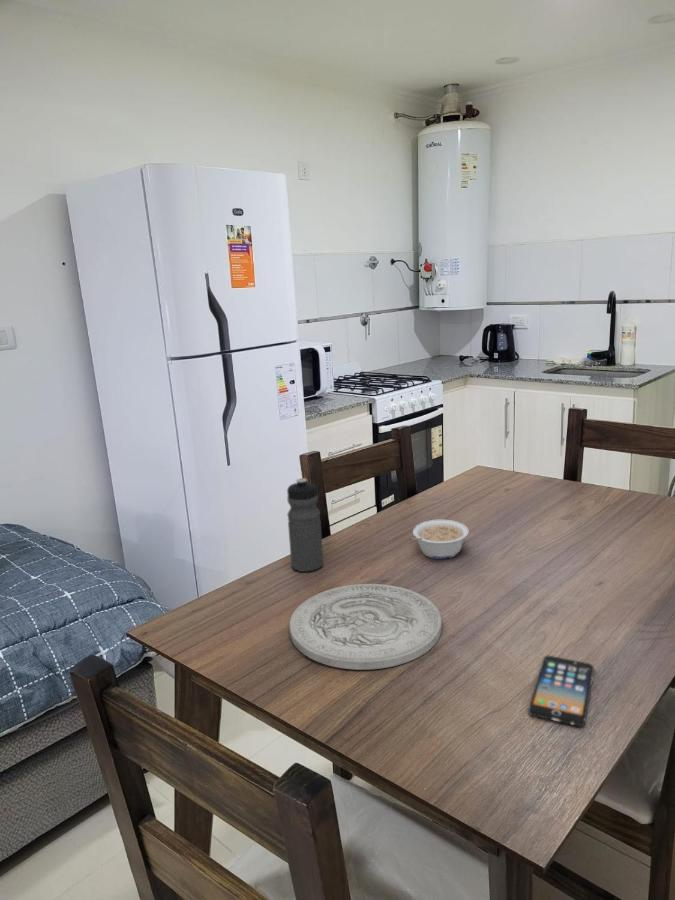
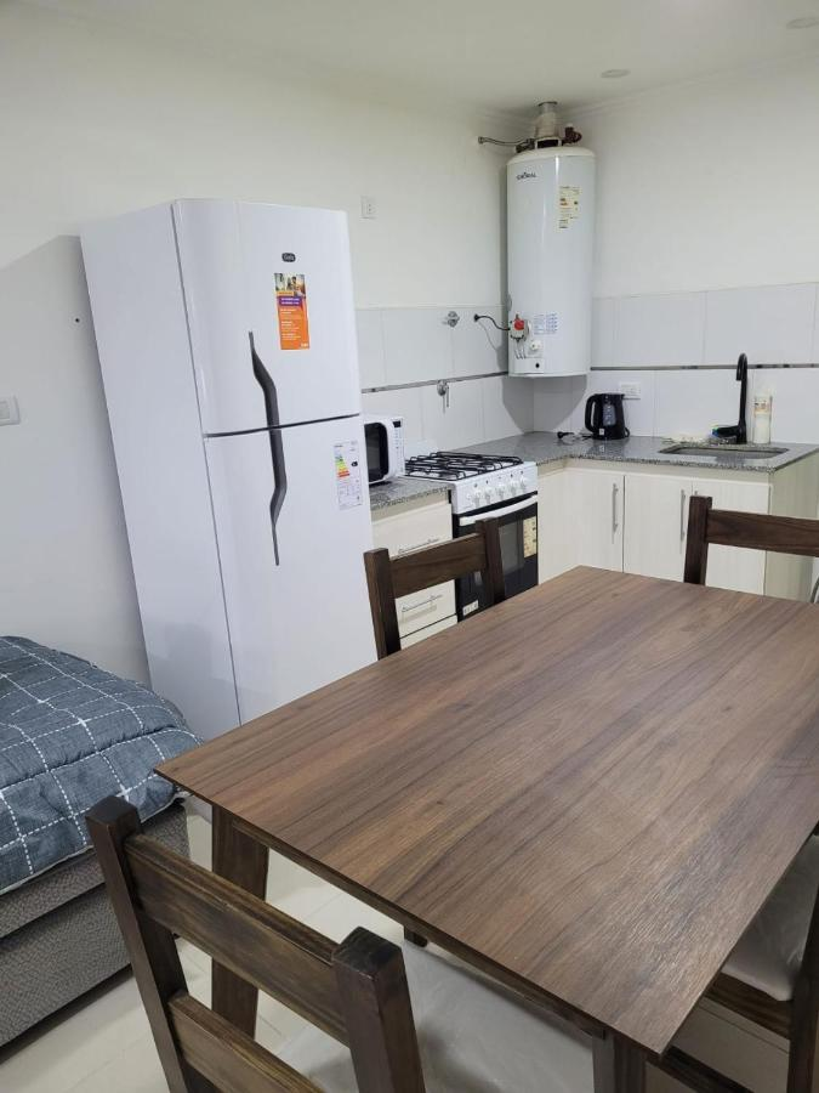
- plate [289,583,443,671]
- smartphone [527,655,595,727]
- water bottle [286,477,324,573]
- legume [409,519,470,560]
